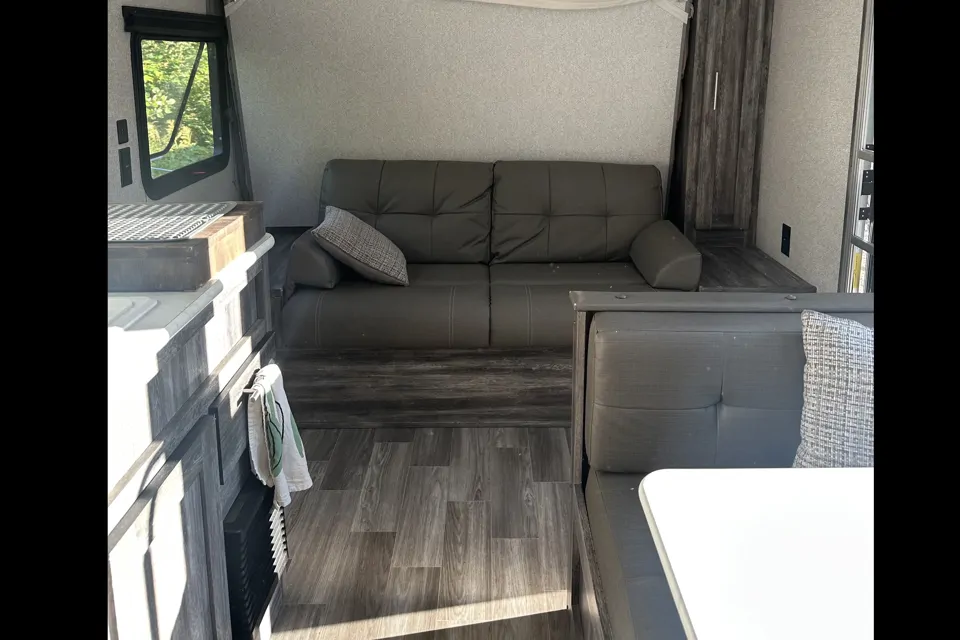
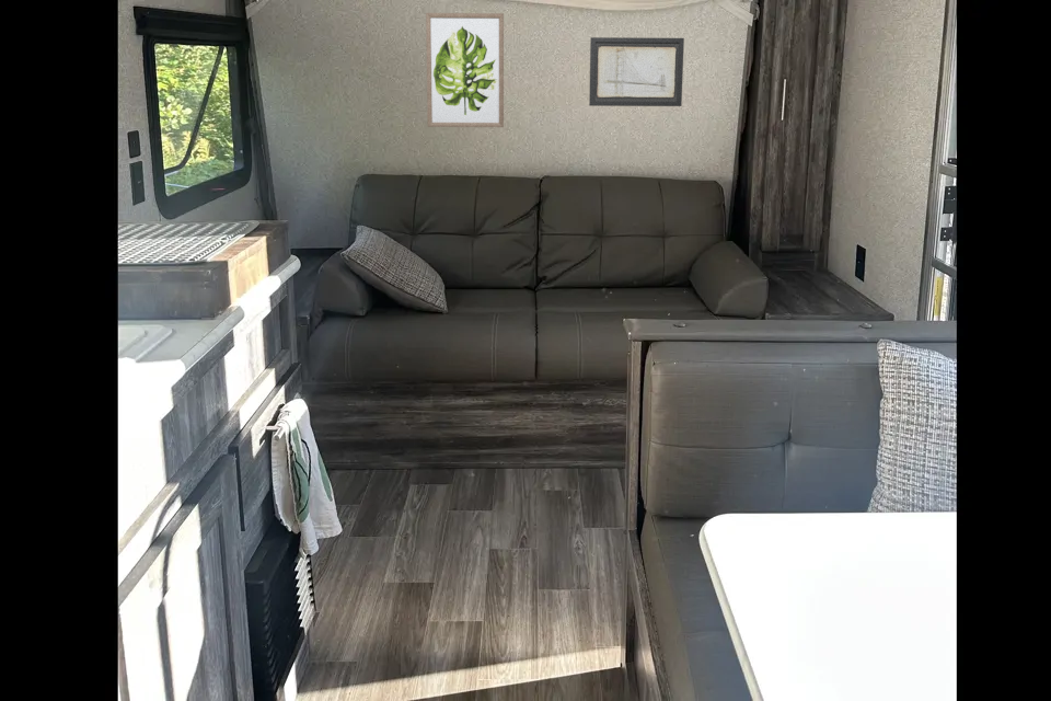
+ wall art [588,36,685,107]
+ wall art [425,12,505,128]
